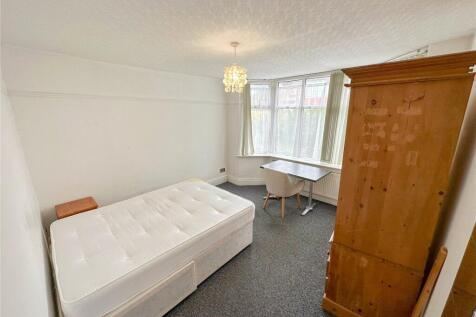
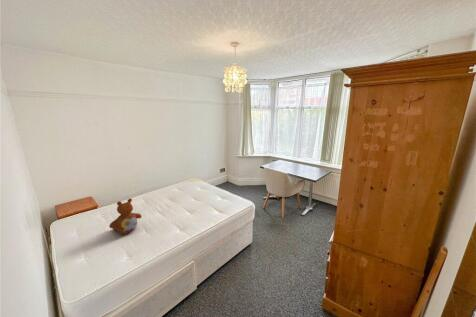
+ teddy bear [108,198,143,235]
